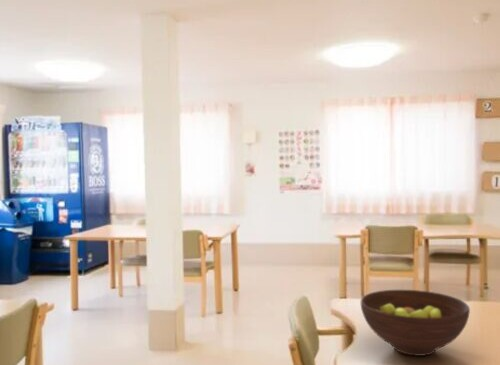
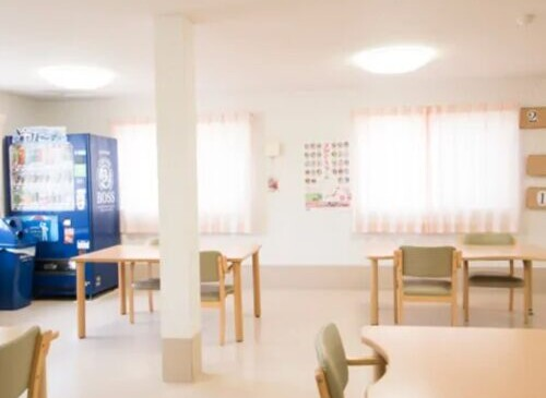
- fruit bowl [360,289,471,357]
